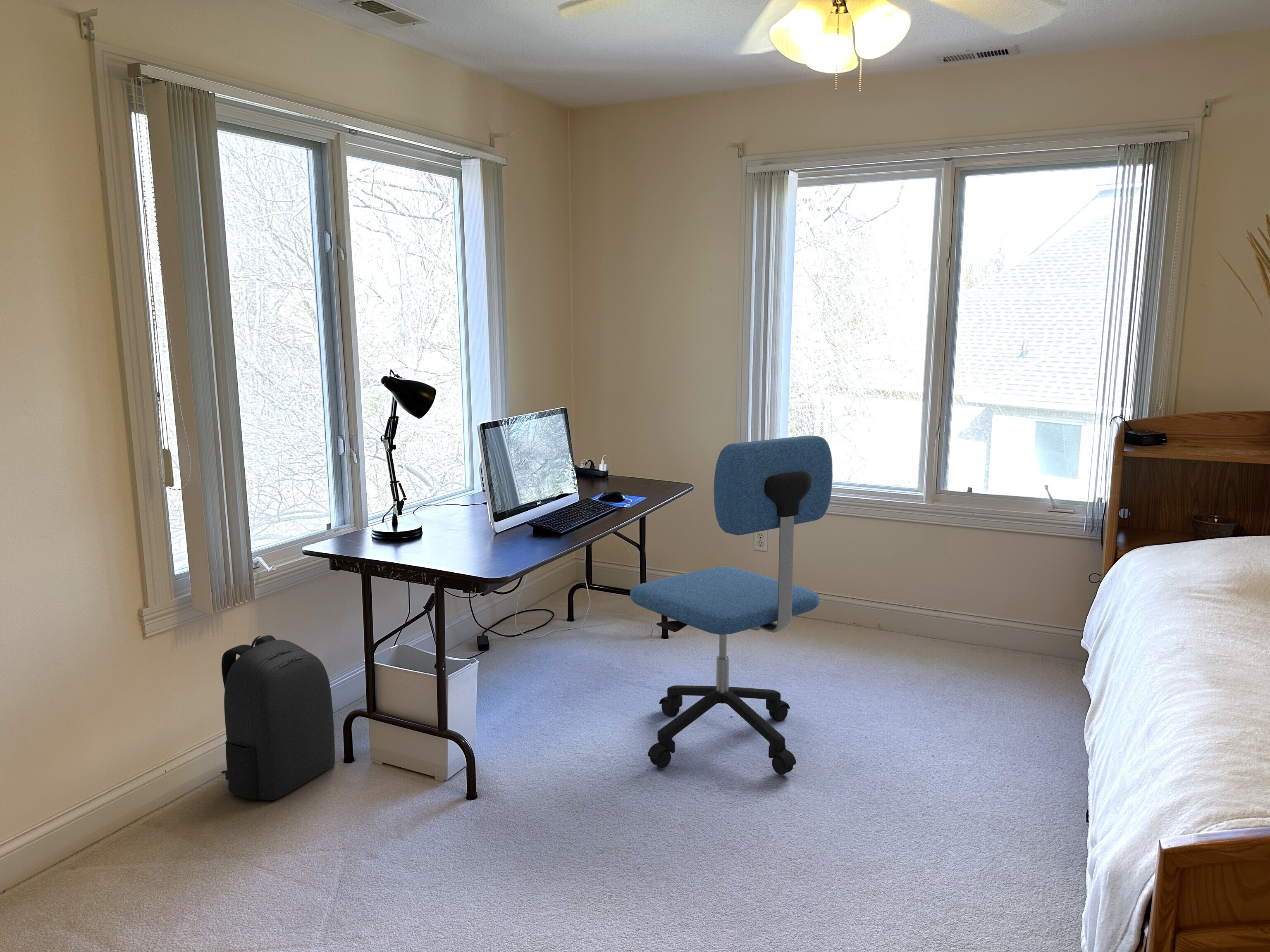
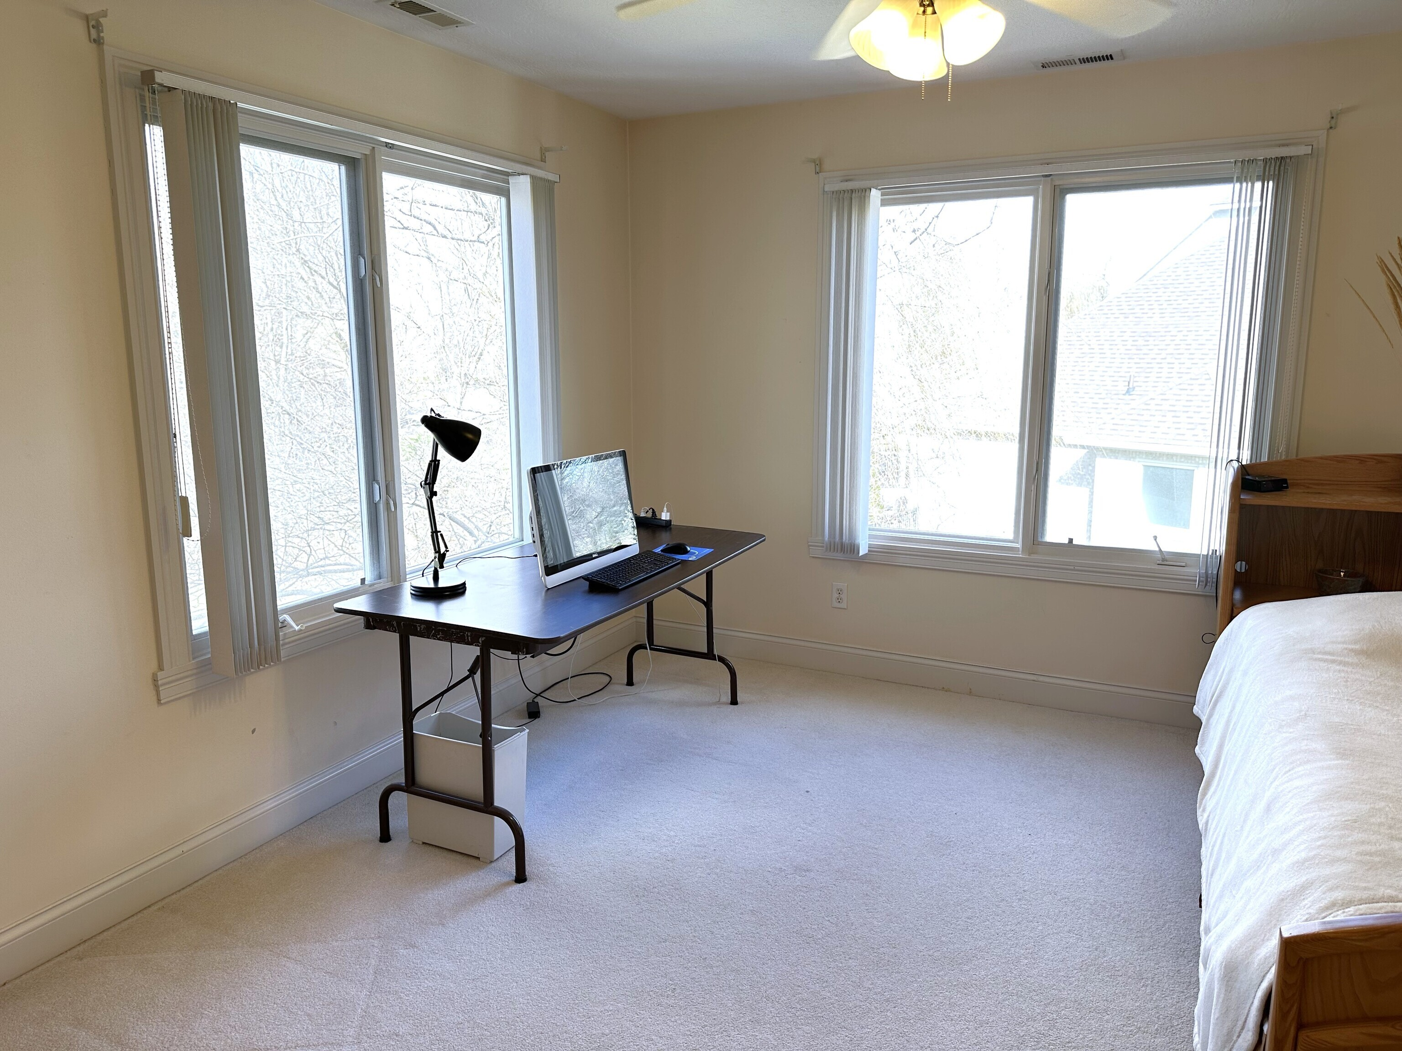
- backpack [221,635,335,801]
- office chair [630,435,833,775]
